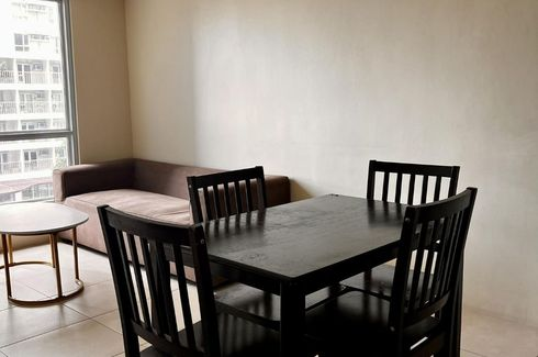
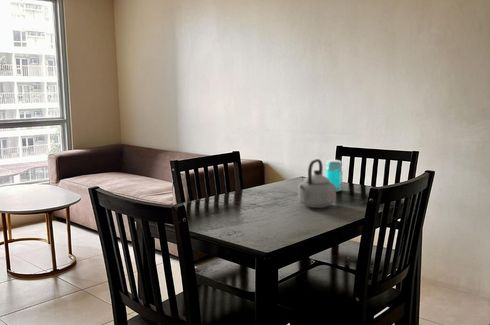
+ jar [324,159,344,193]
+ teapot [297,158,337,209]
